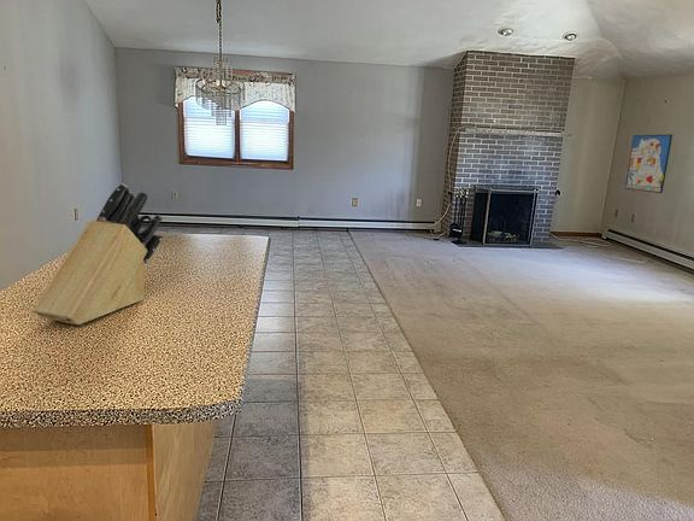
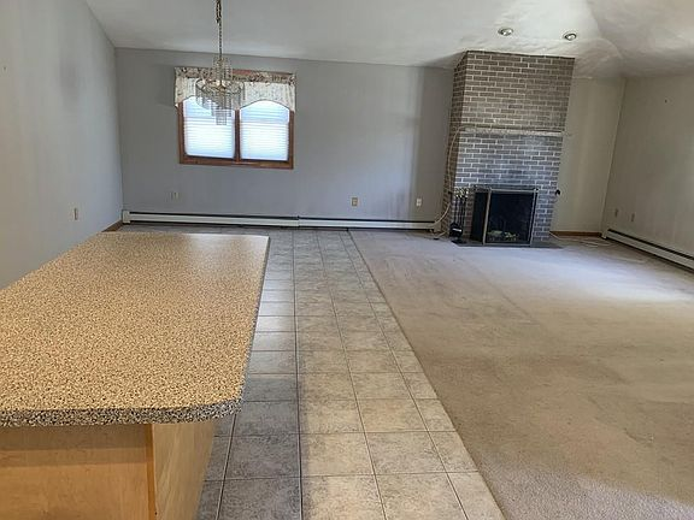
- wall art [624,134,674,194]
- knife block [31,182,164,326]
